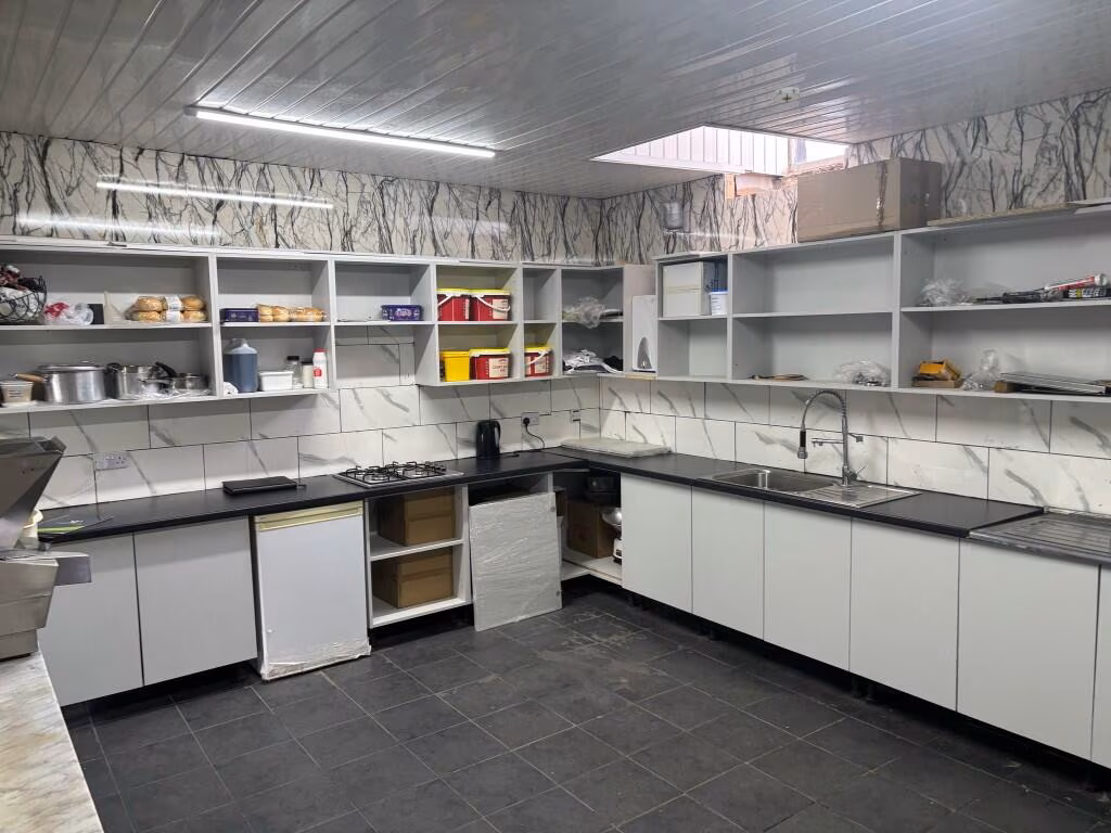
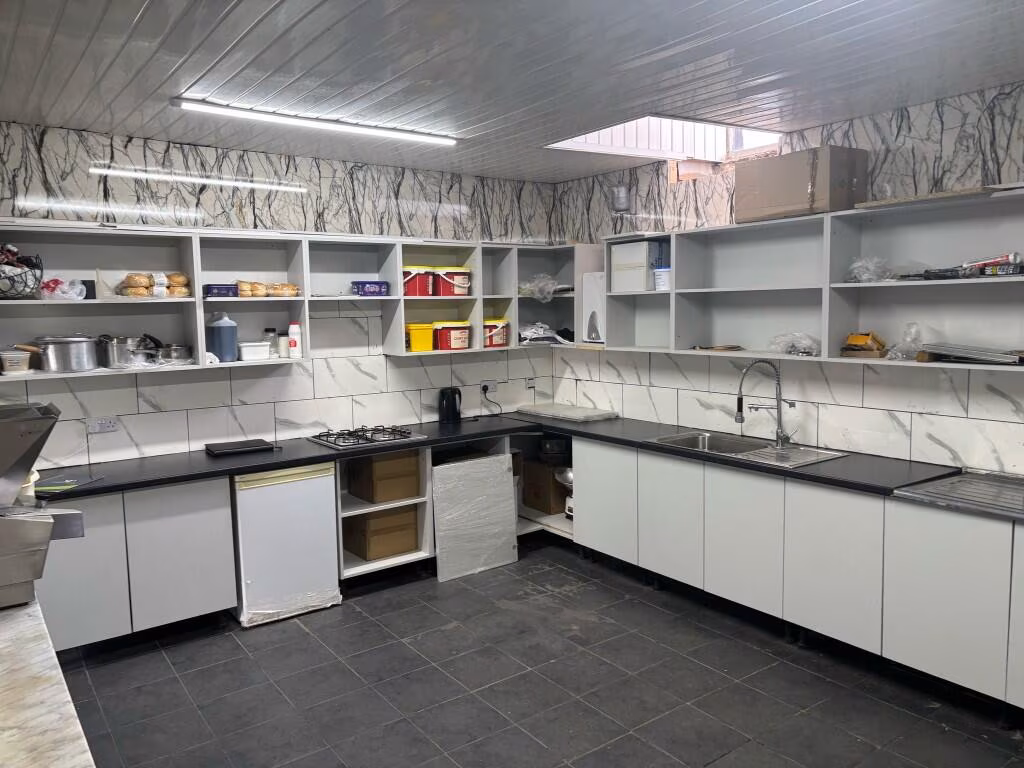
- smoke detector [770,86,804,105]
